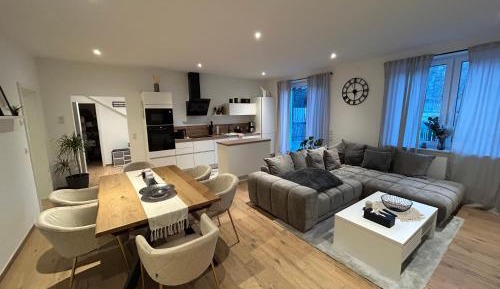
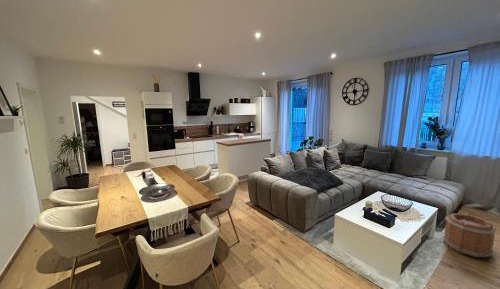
+ bucket [442,212,497,259]
